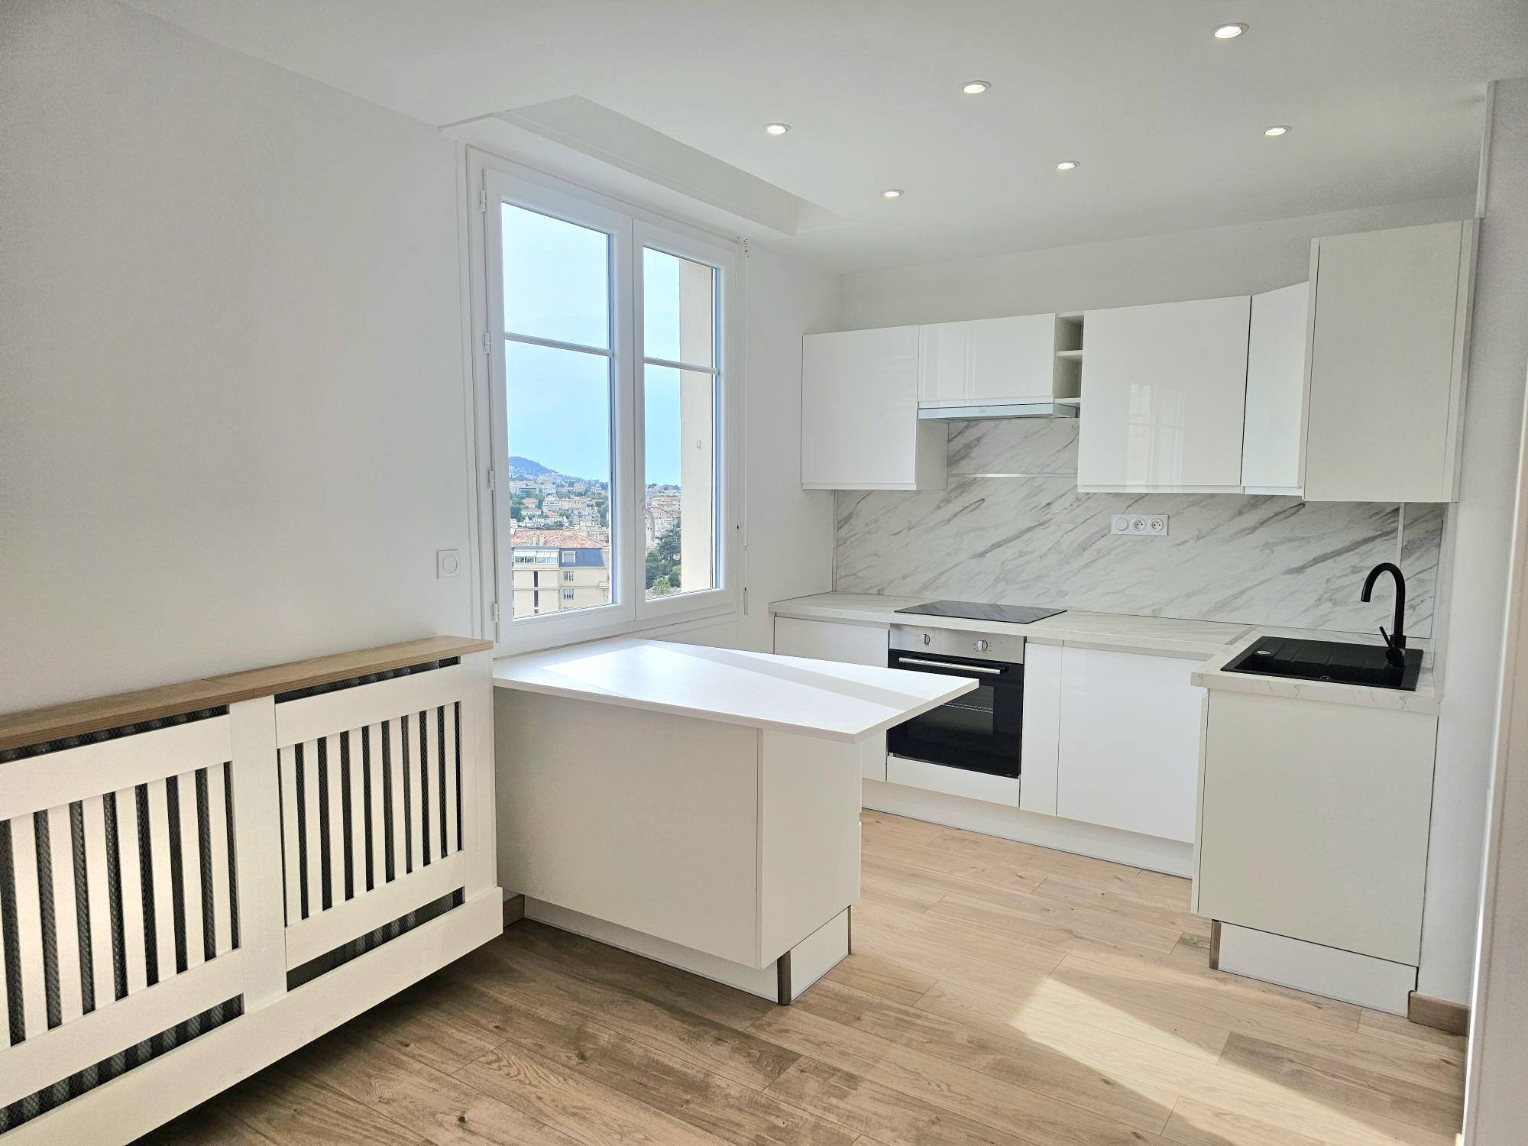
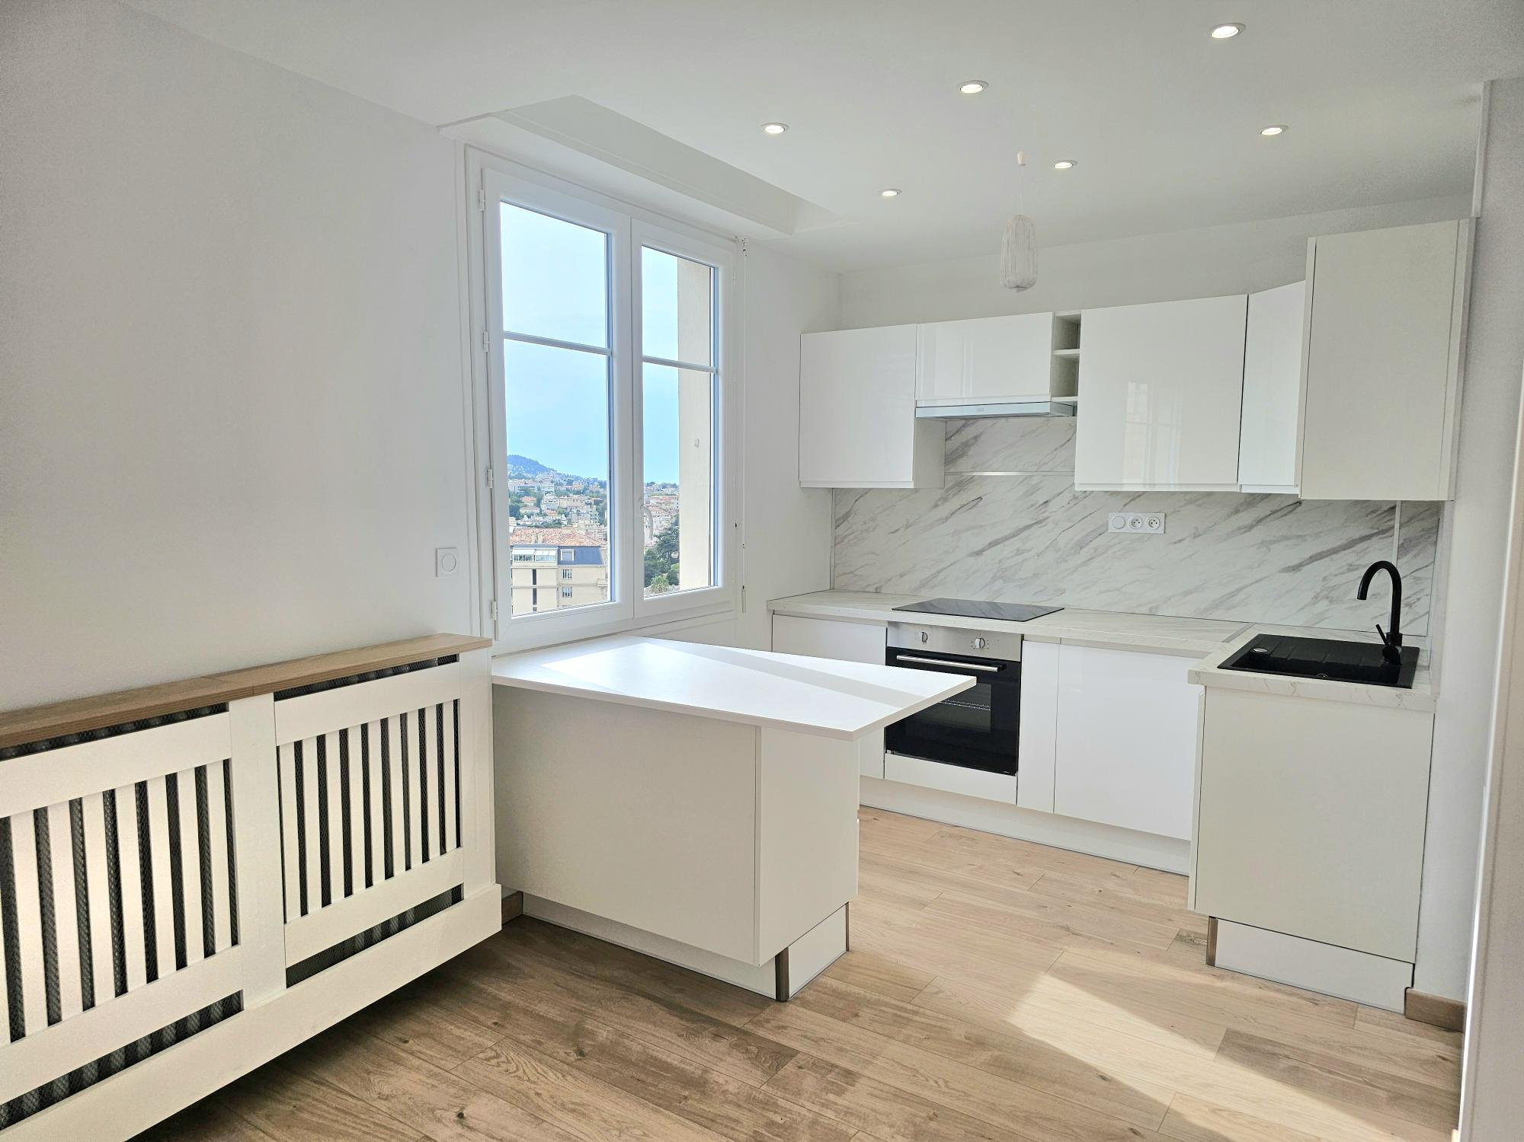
+ pendant light [998,151,1039,293]
